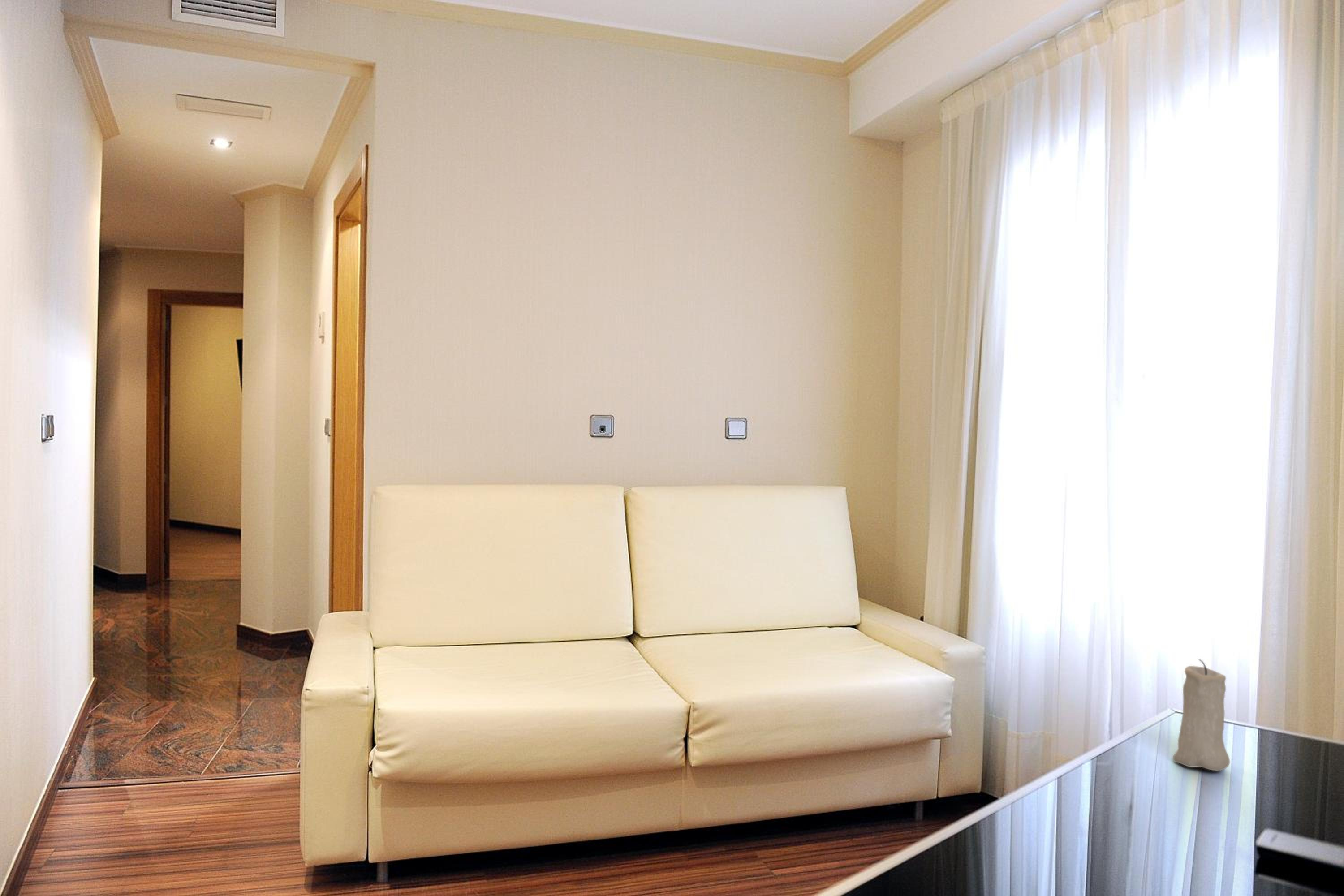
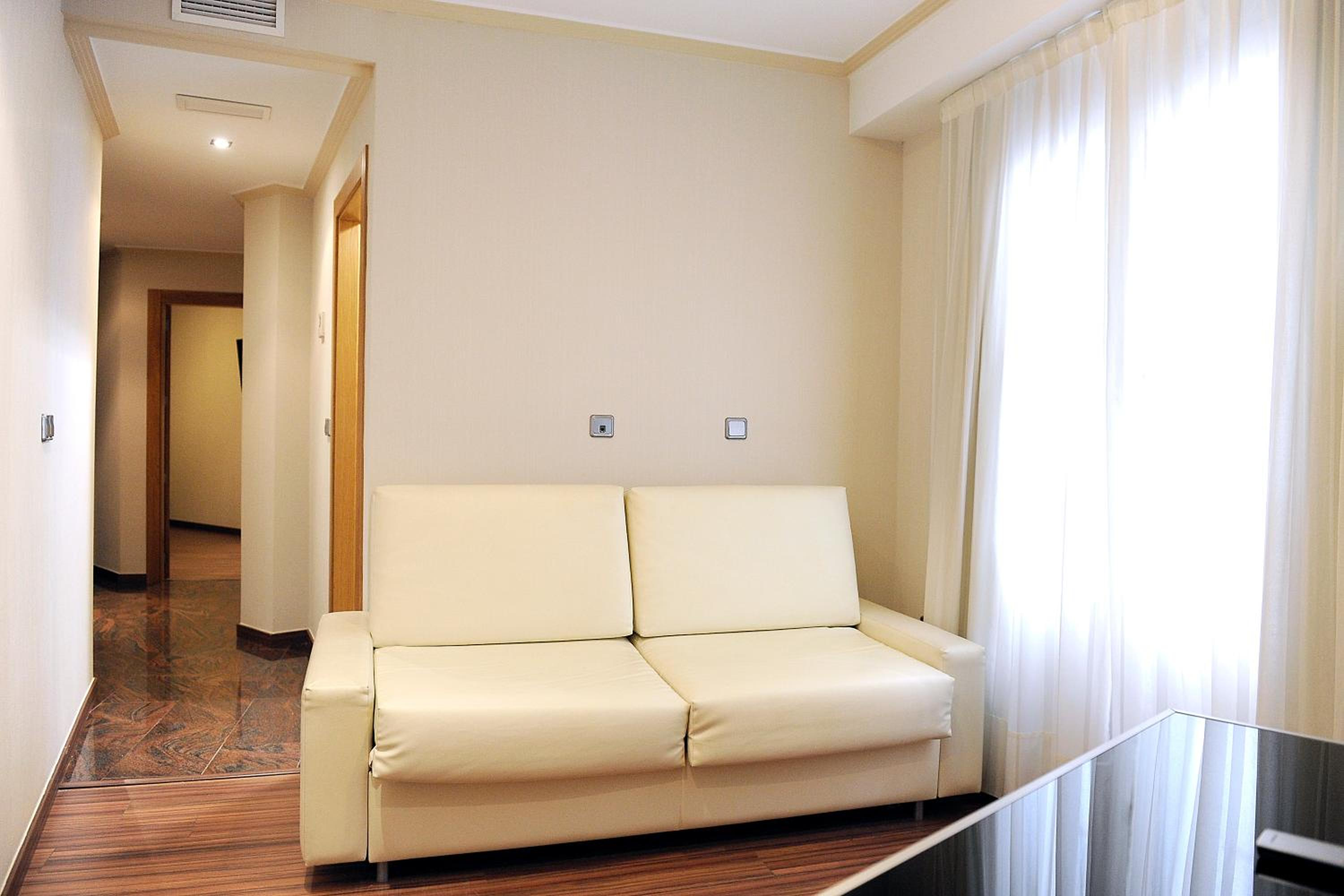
- candle [1172,659,1230,771]
